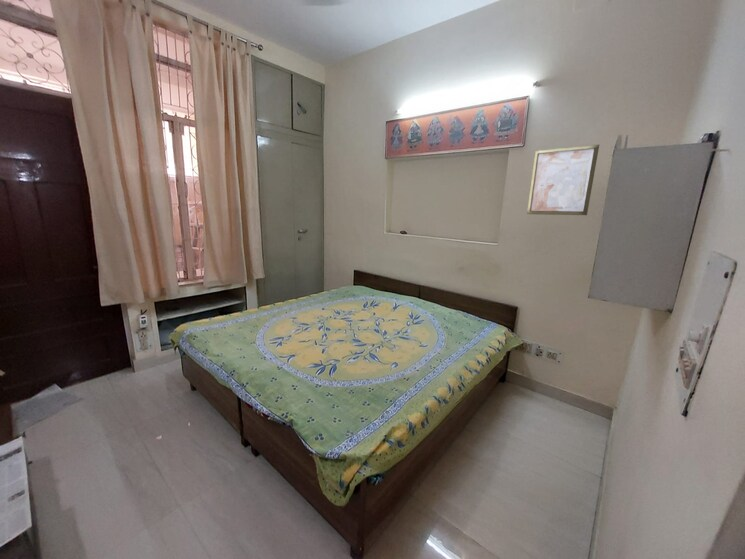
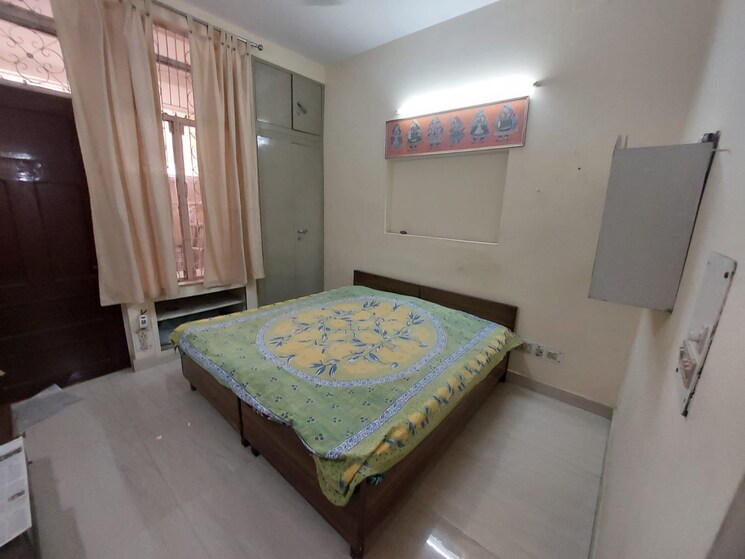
- wall art [526,144,600,216]
